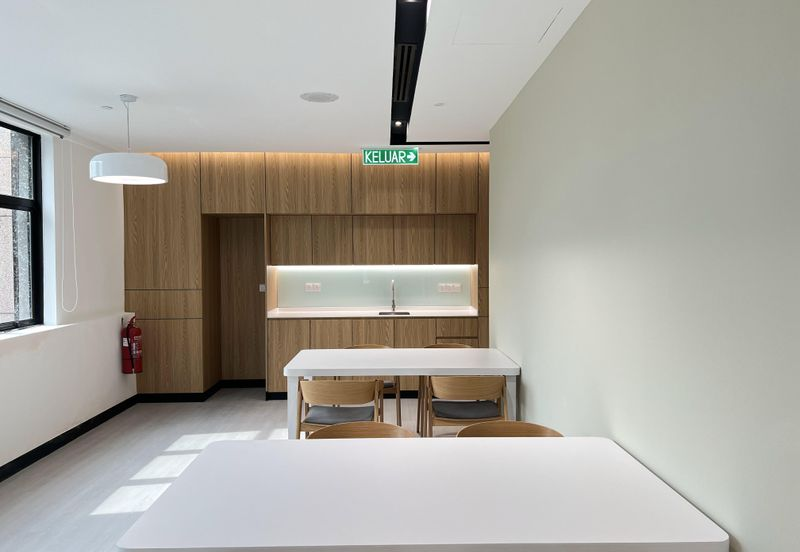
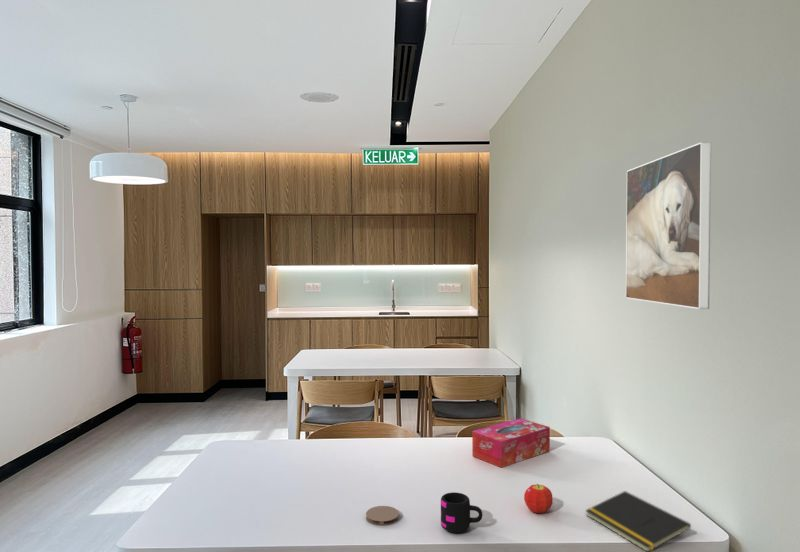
+ fruit [523,483,553,514]
+ tissue box [471,417,551,469]
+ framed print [625,141,712,310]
+ coaster [365,505,400,527]
+ notepad [584,490,692,552]
+ mug [440,491,483,534]
